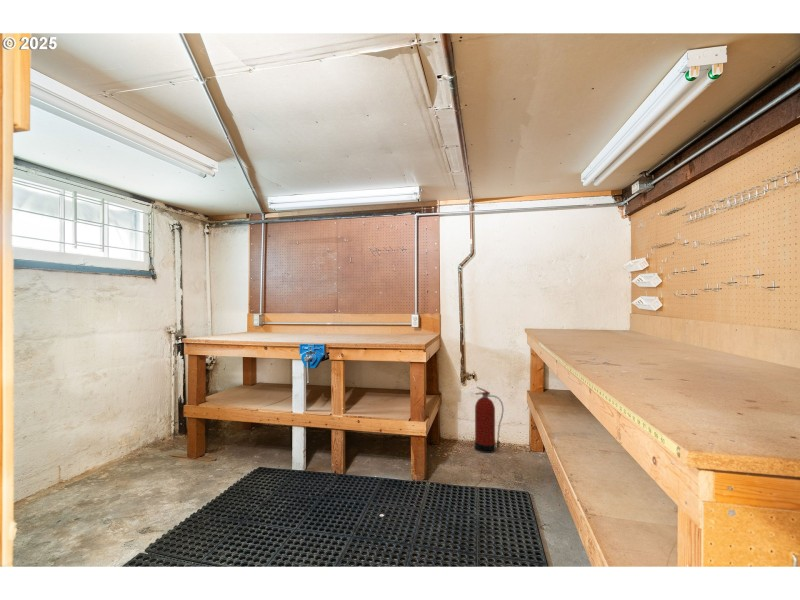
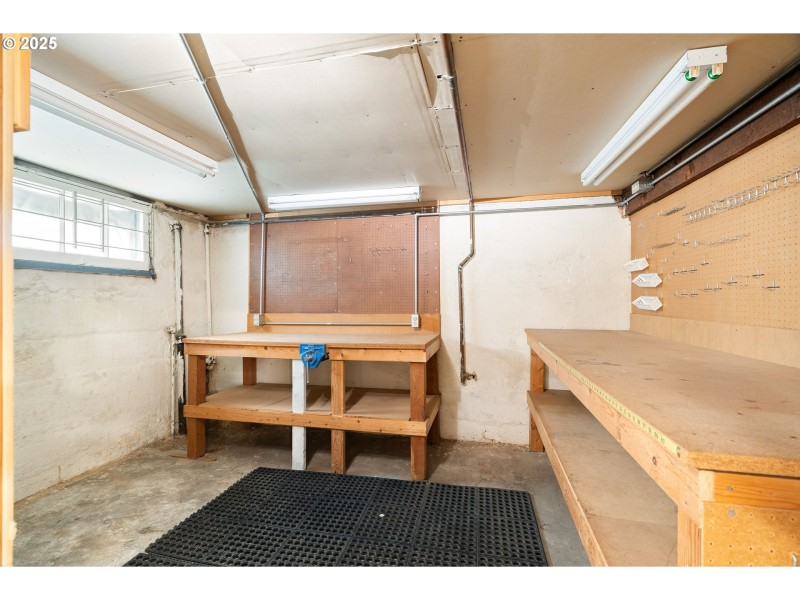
- fire extinguisher [474,386,504,454]
